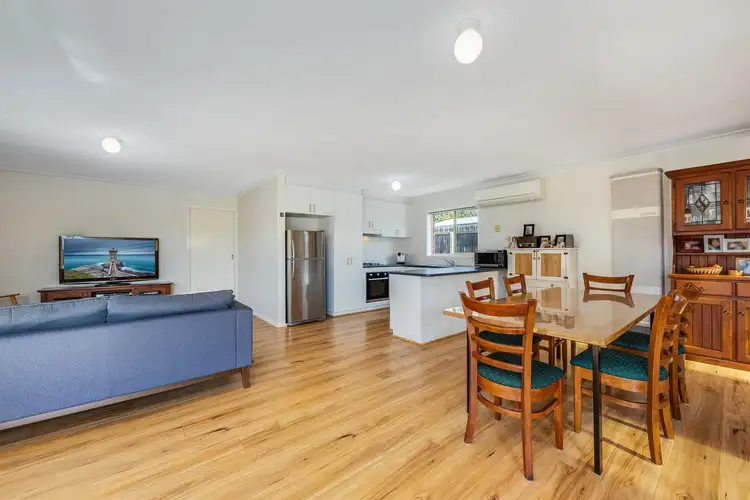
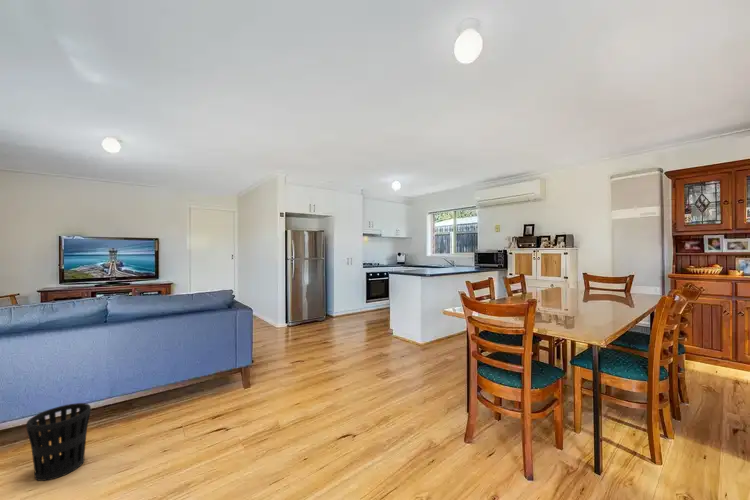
+ wastebasket [25,402,92,482]
